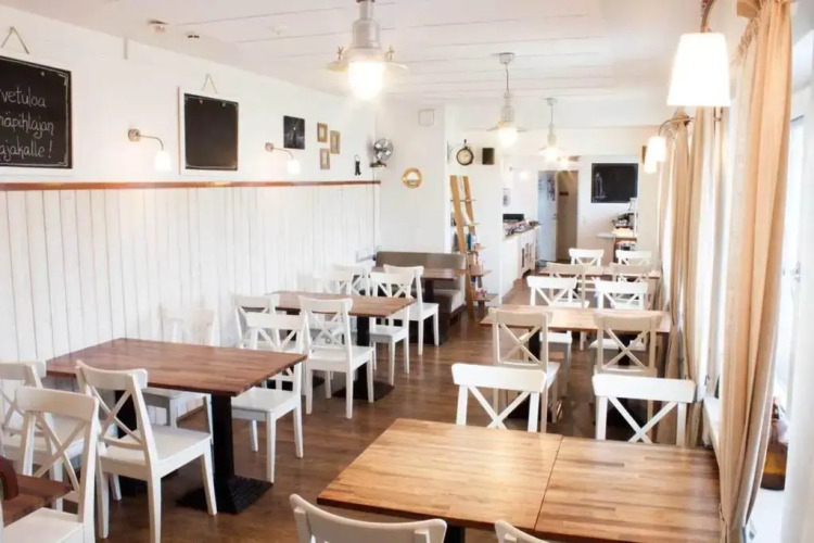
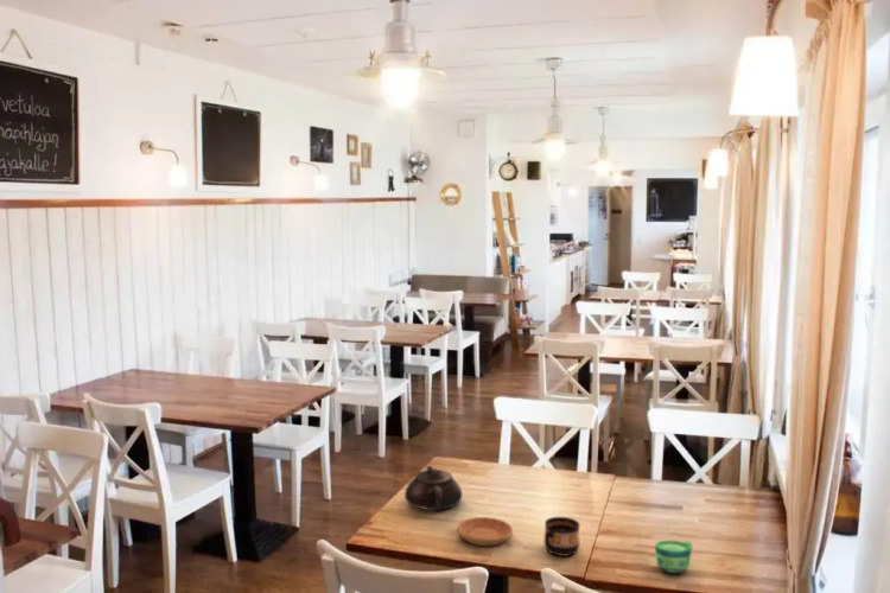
+ cup [654,540,694,574]
+ cup [542,516,581,557]
+ saucer [456,516,514,547]
+ teapot [403,465,463,512]
